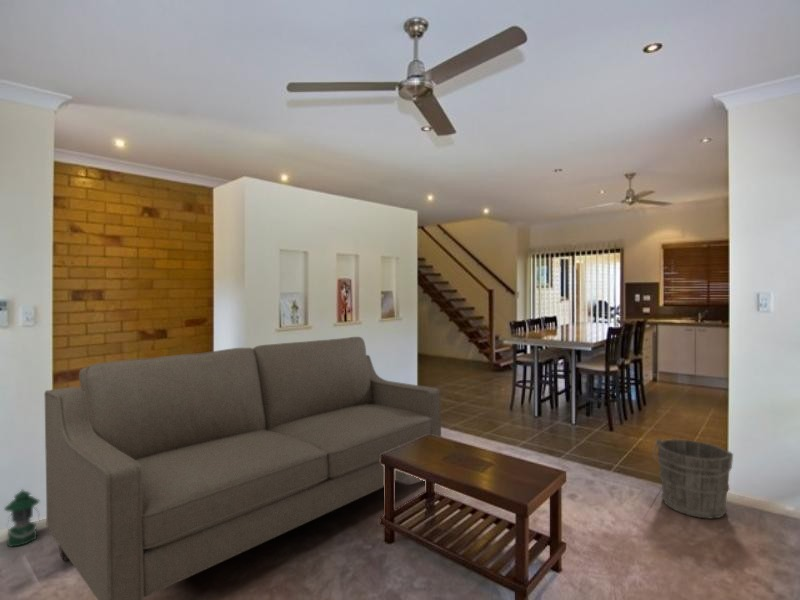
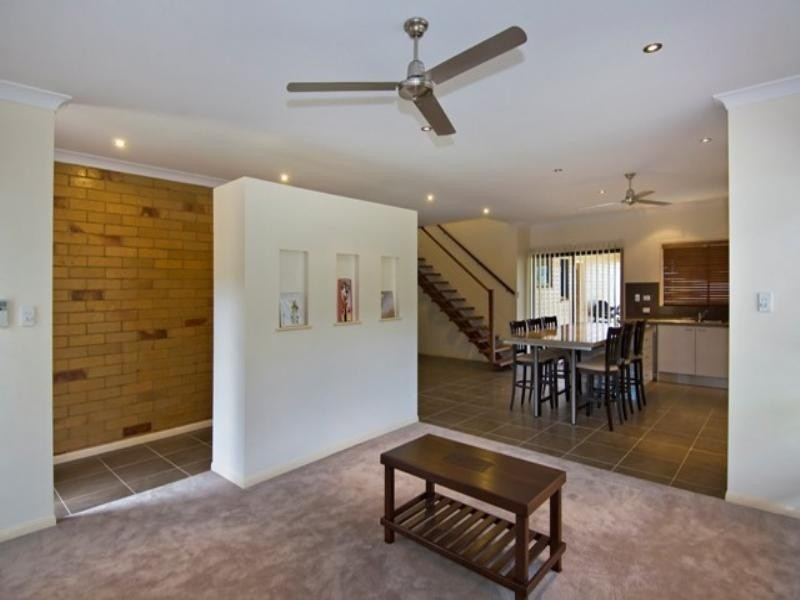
- sofa [43,336,442,600]
- bucket [652,438,734,519]
- lantern [3,488,41,548]
